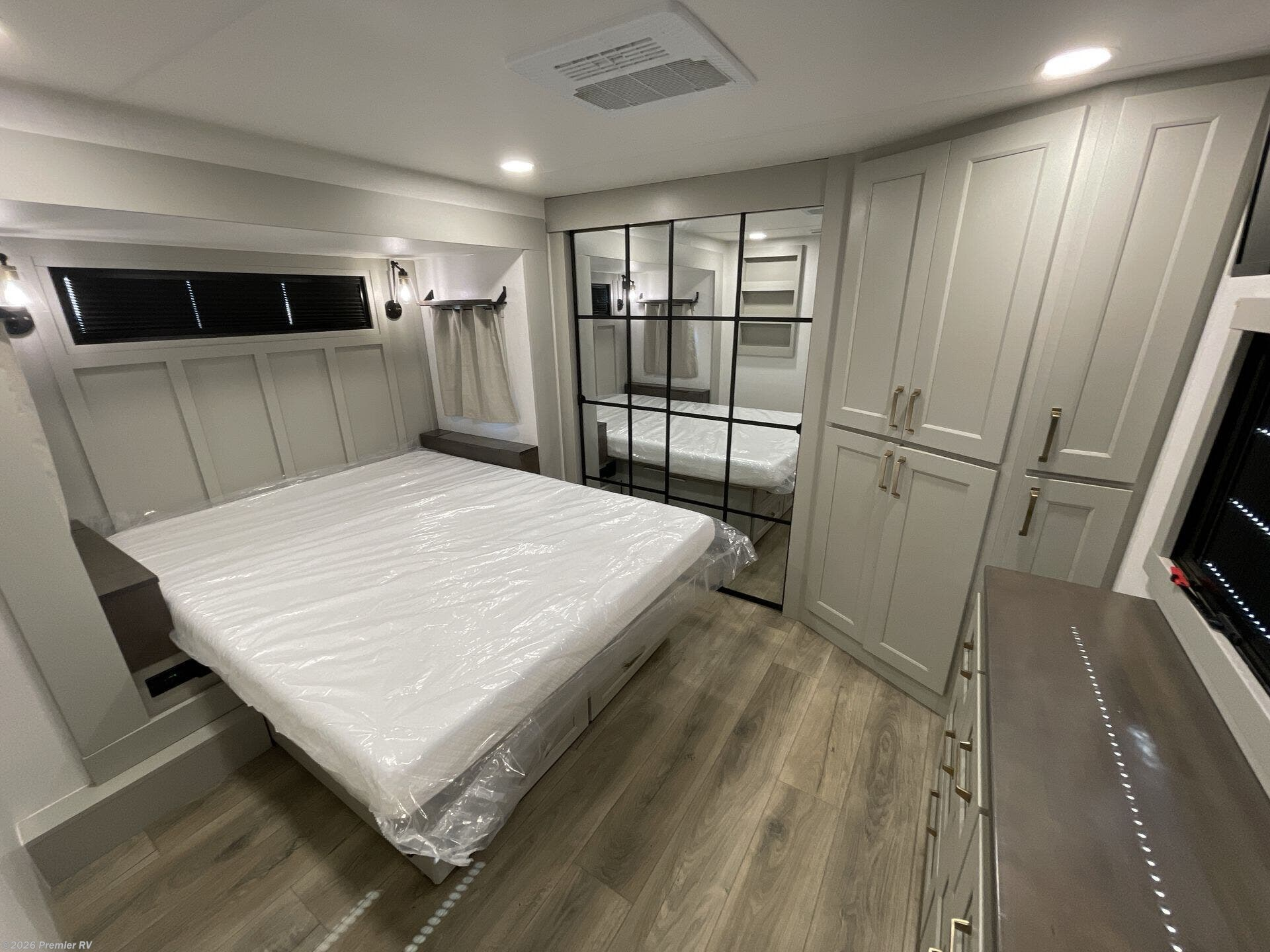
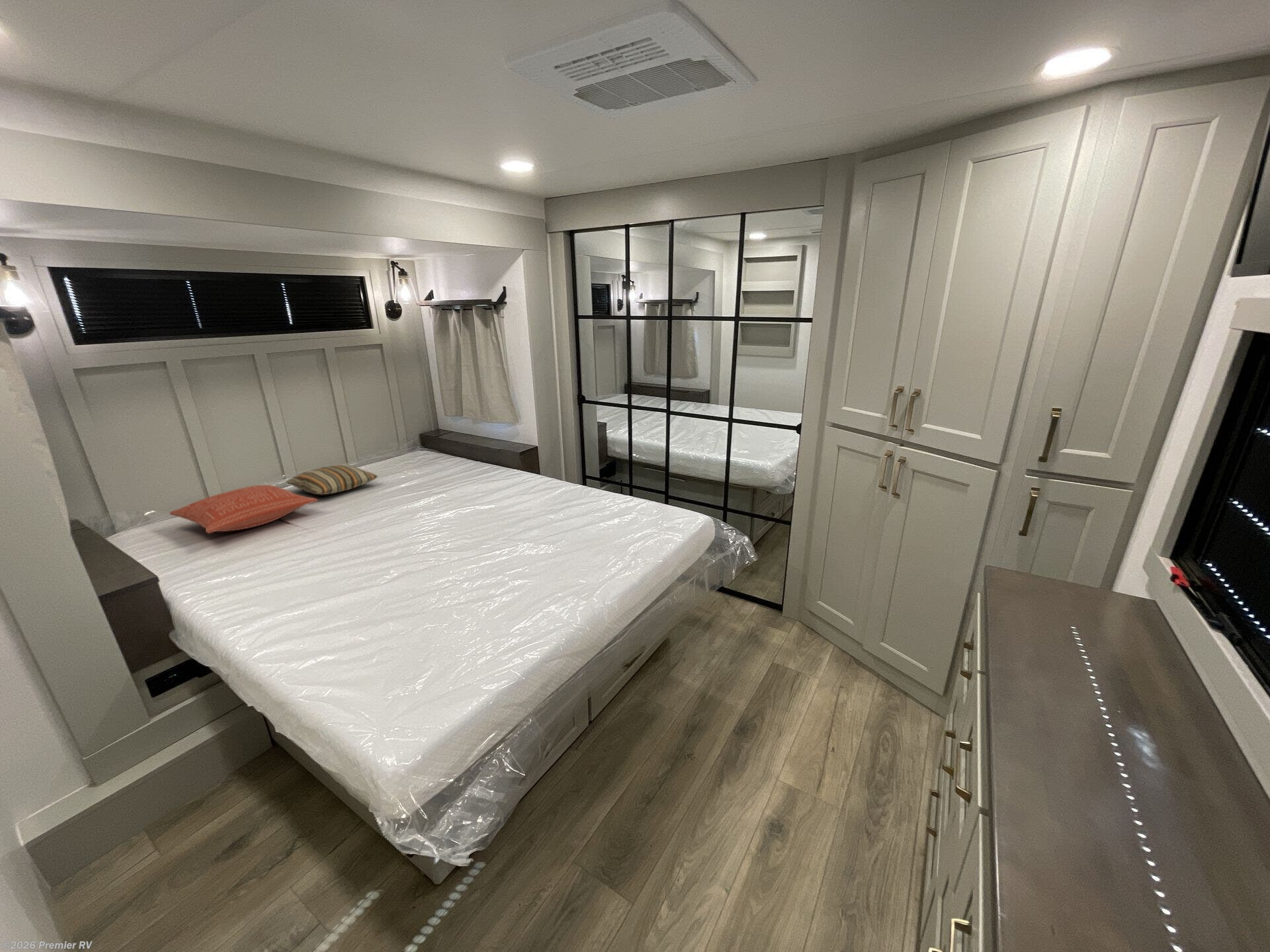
+ pillow [169,484,318,534]
+ pillow [285,464,378,496]
